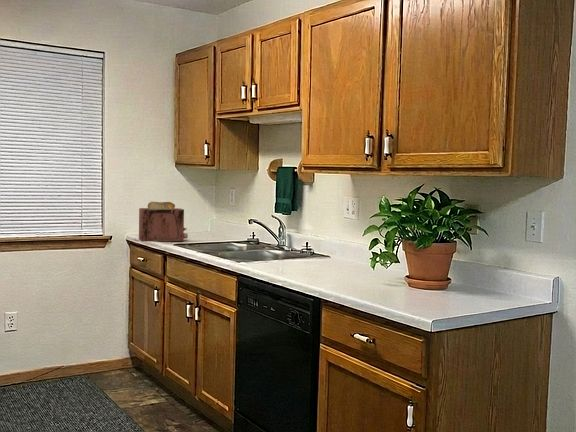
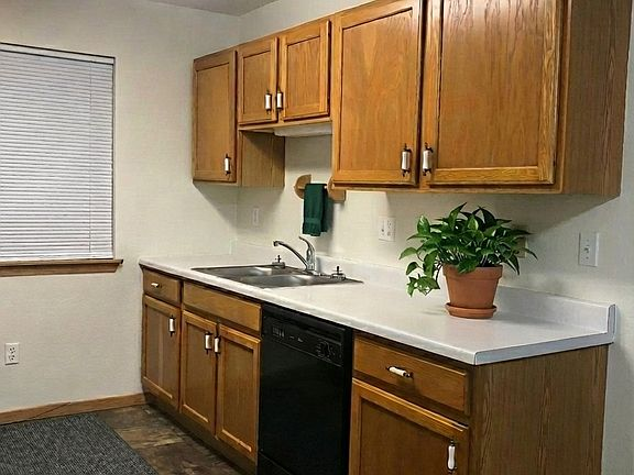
- toaster [138,200,189,242]
